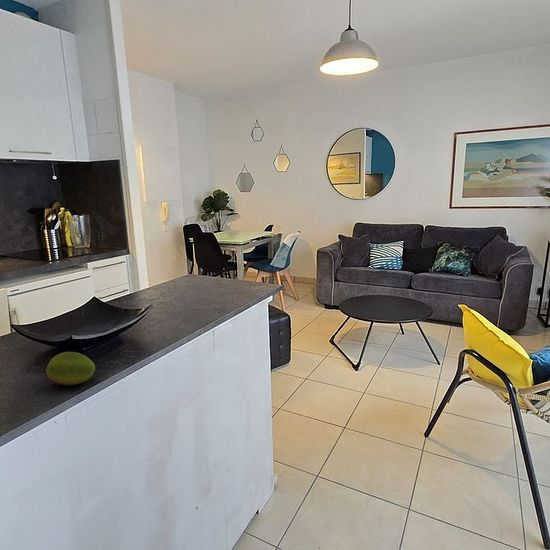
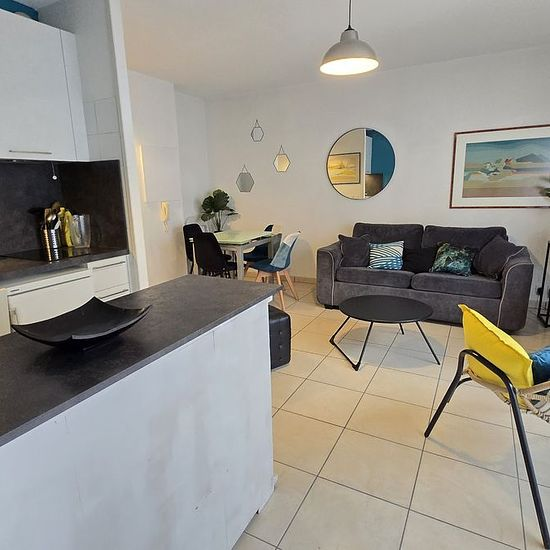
- fruit [45,351,96,386]
